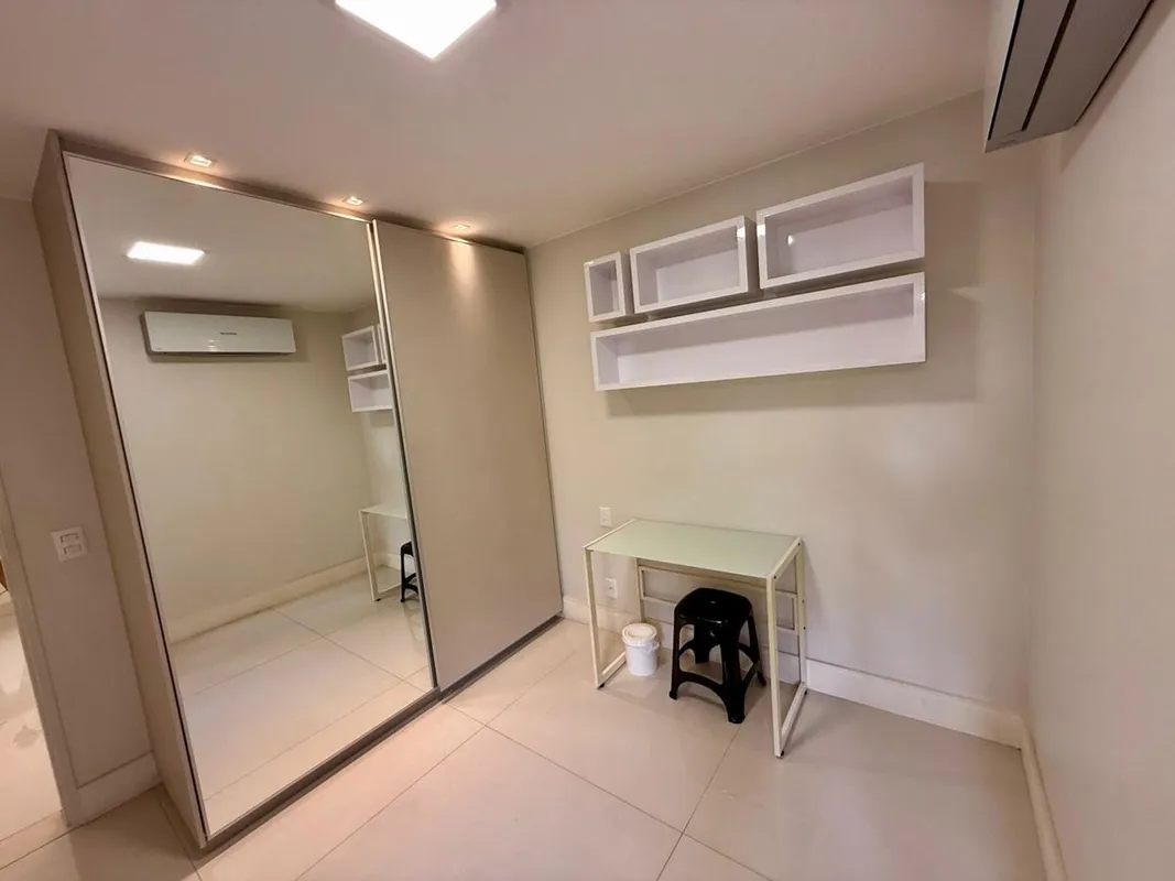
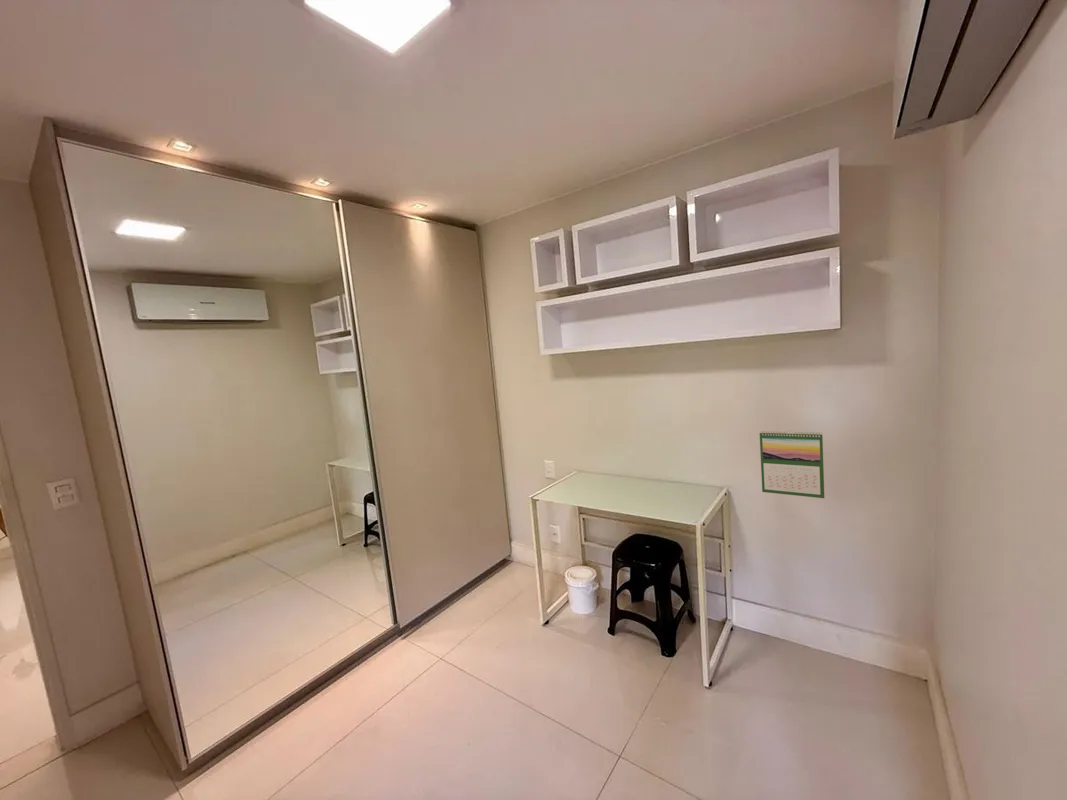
+ calendar [759,430,825,499]
